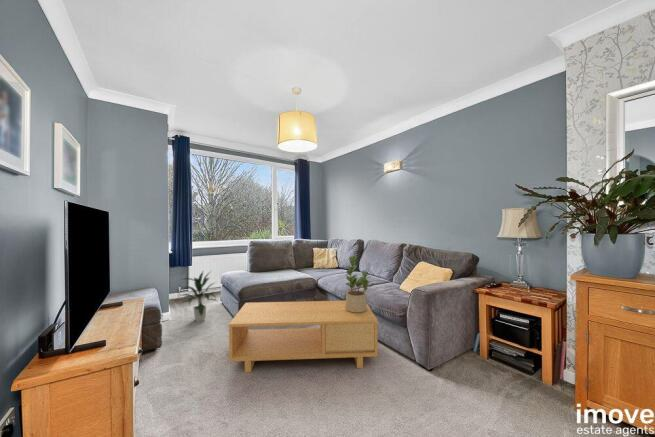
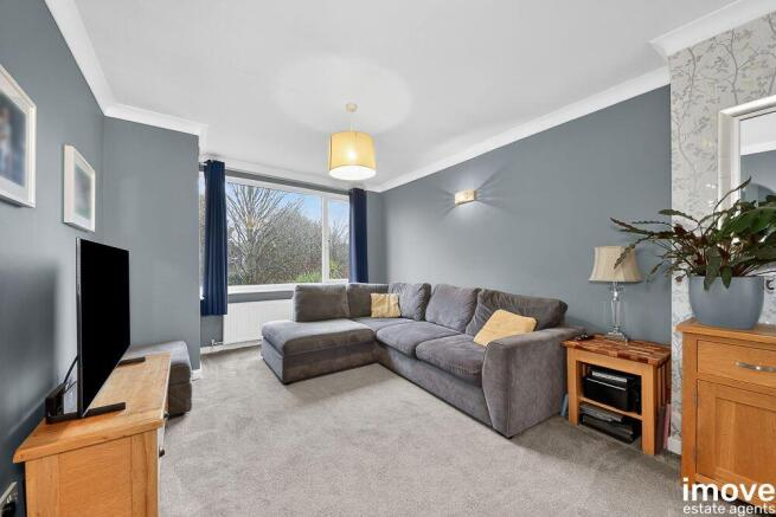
- indoor plant [178,270,218,323]
- potted plant [345,254,375,312]
- coffee table [228,300,379,374]
